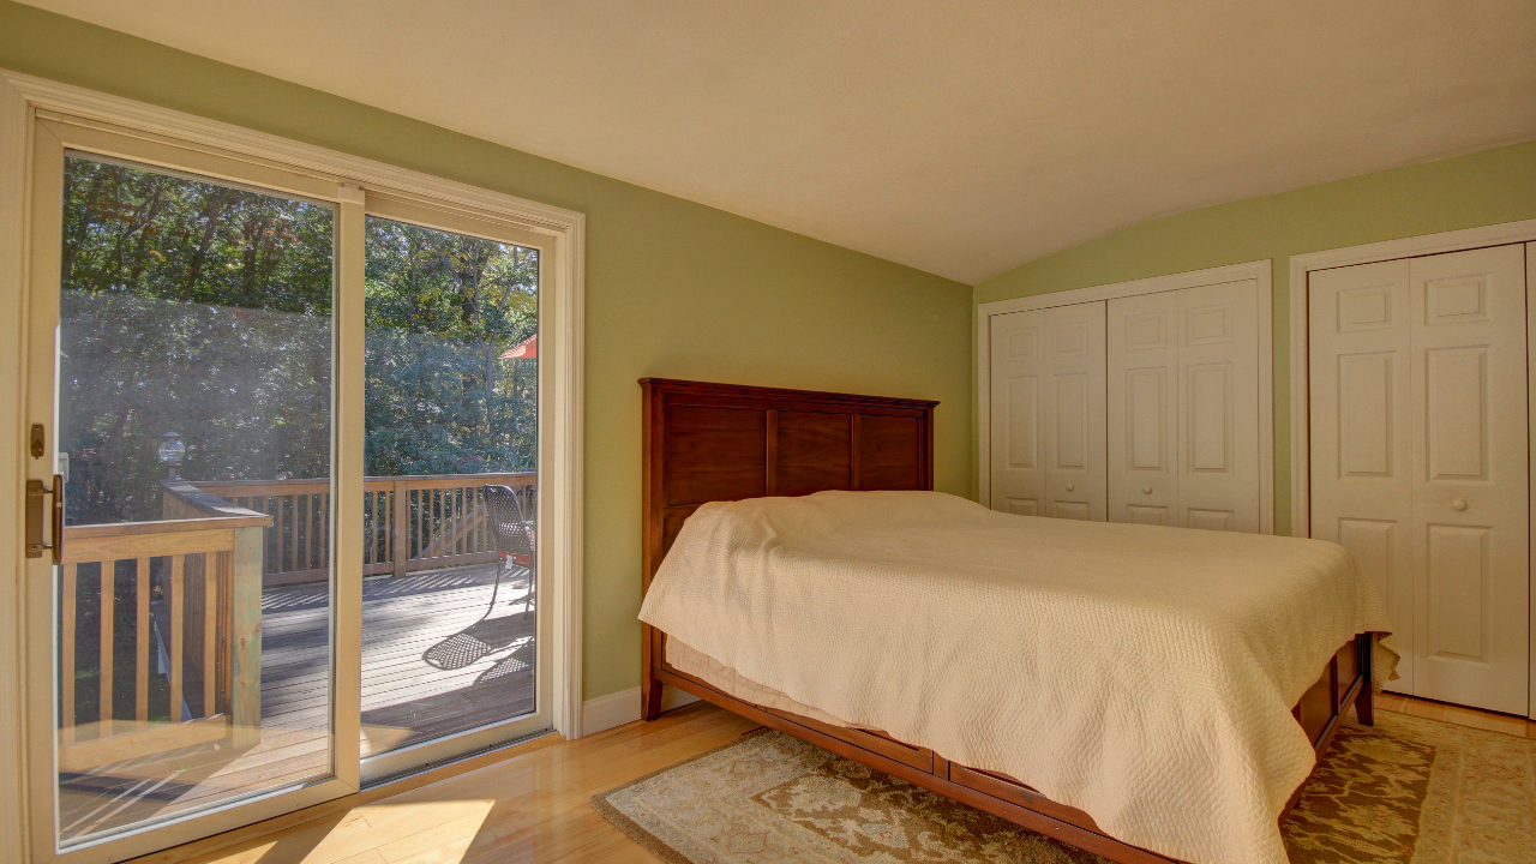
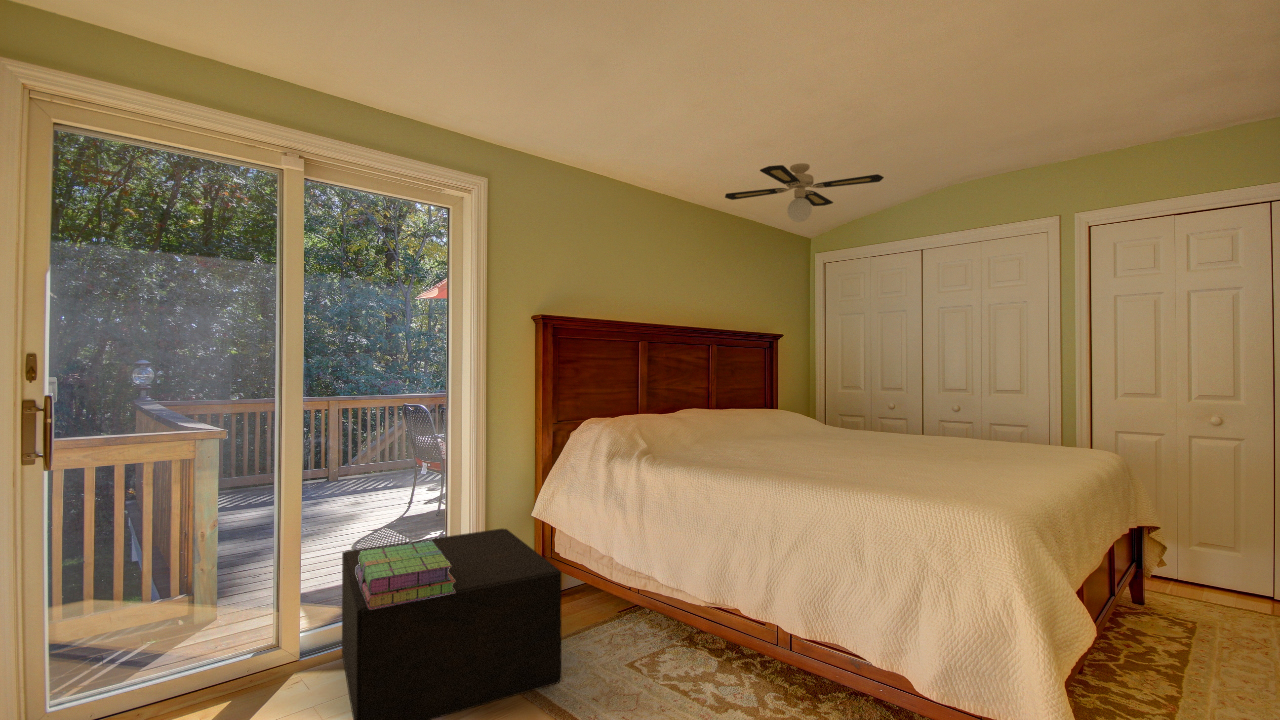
+ nightstand [341,527,562,720]
+ stack of books [356,541,455,609]
+ ceiling fan [724,162,885,223]
